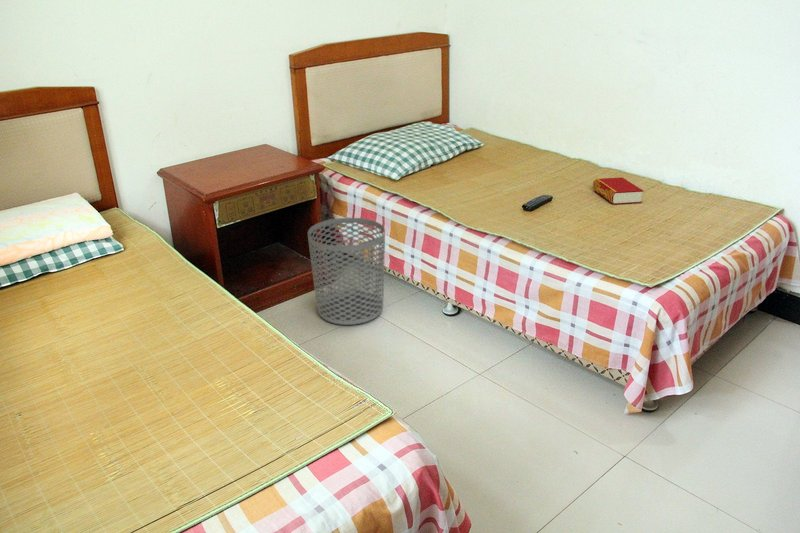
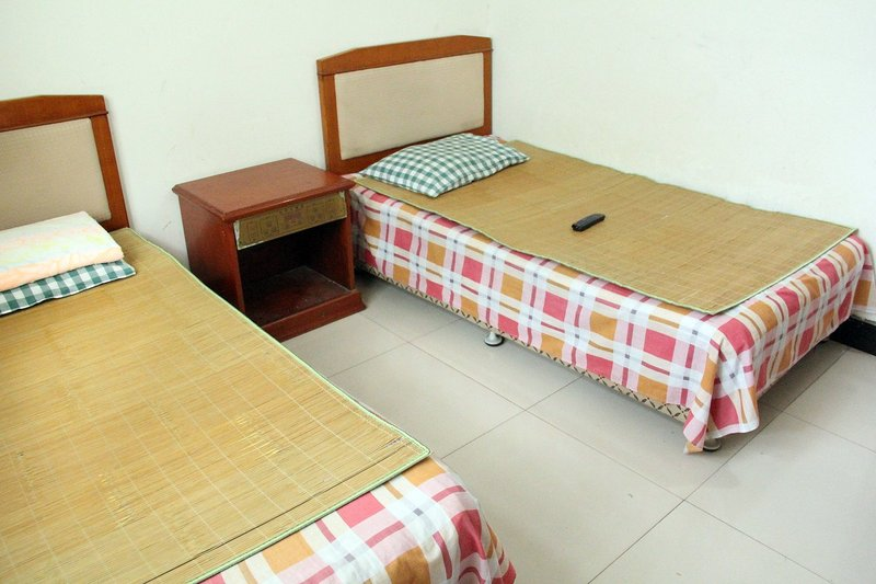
- waste bin [307,217,386,326]
- book [592,176,644,205]
